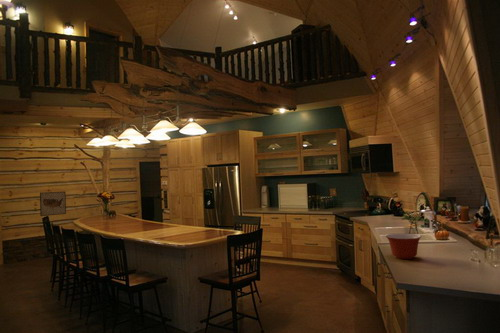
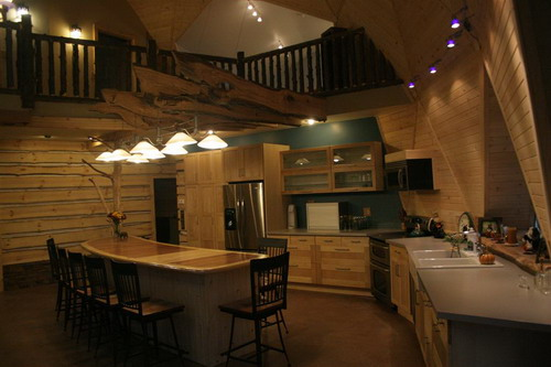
- wall art [39,190,67,217]
- mixing bowl [385,233,422,260]
